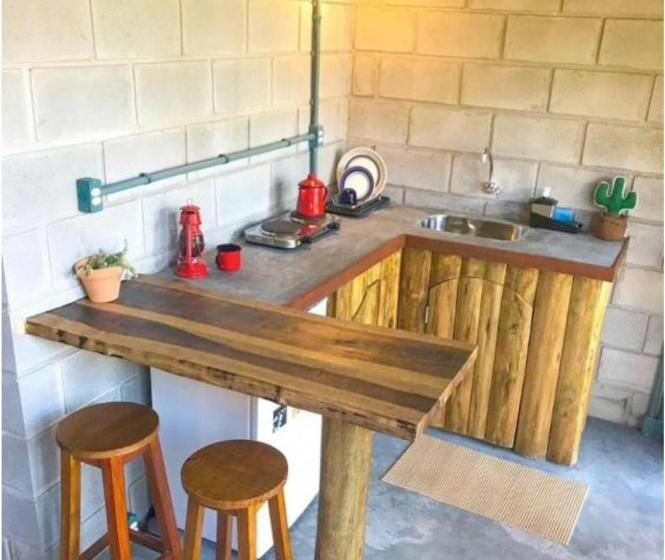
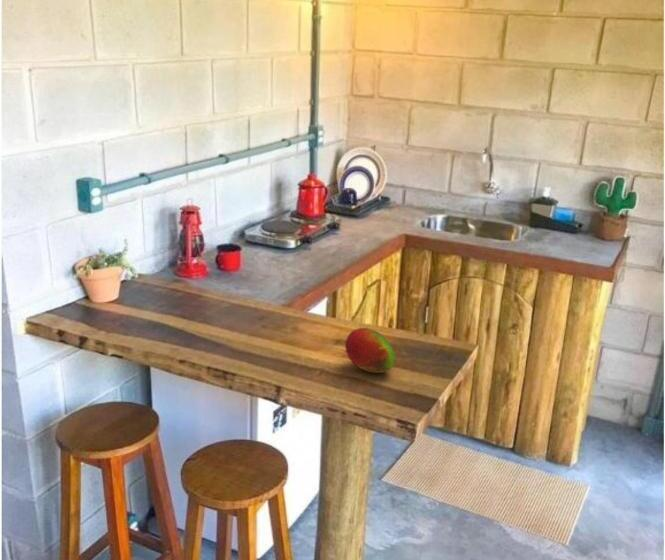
+ fruit [344,327,397,374]
